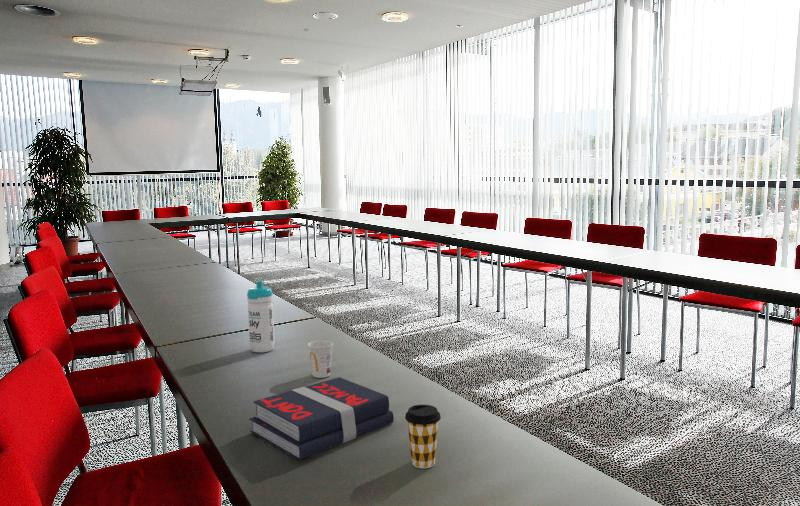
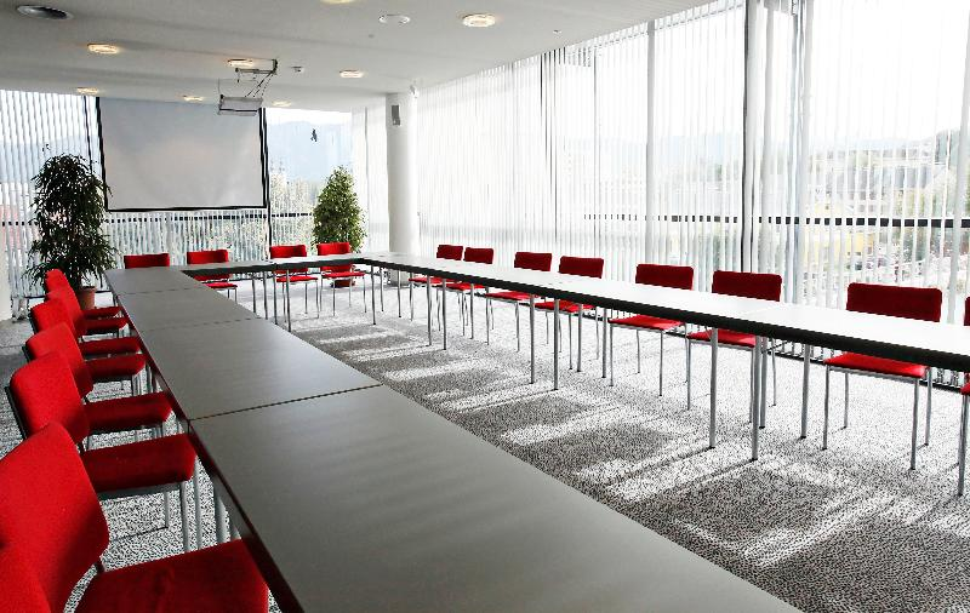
- water bottle [246,280,276,354]
- coffee cup [404,404,442,469]
- book [248,376,395,461]
- cup [307,339,334,379]
